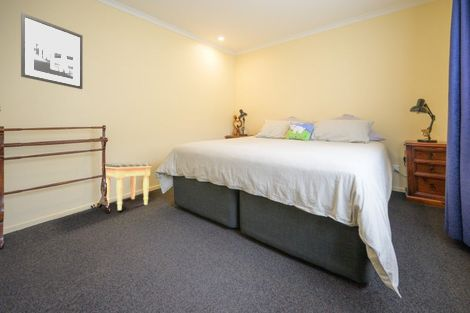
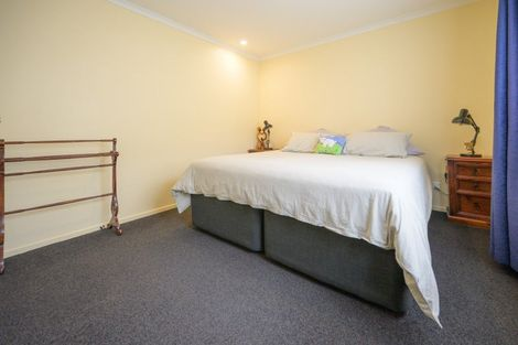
- wall art [20,12,84,90]
- footstool [100,162,152,211]
